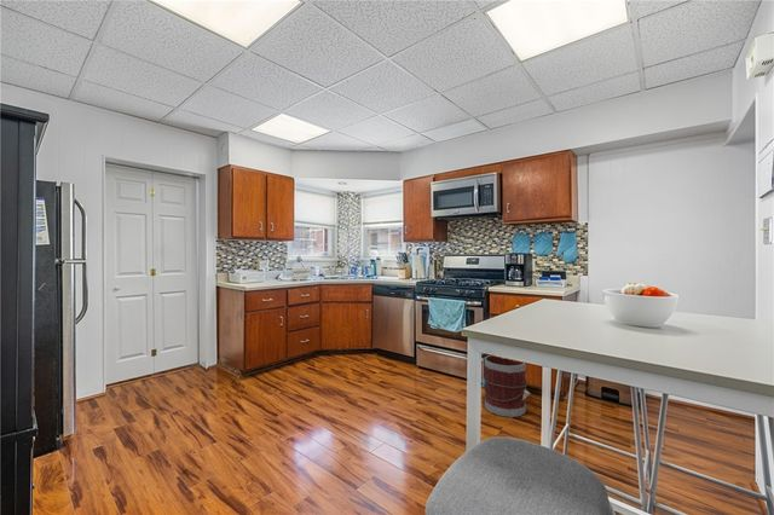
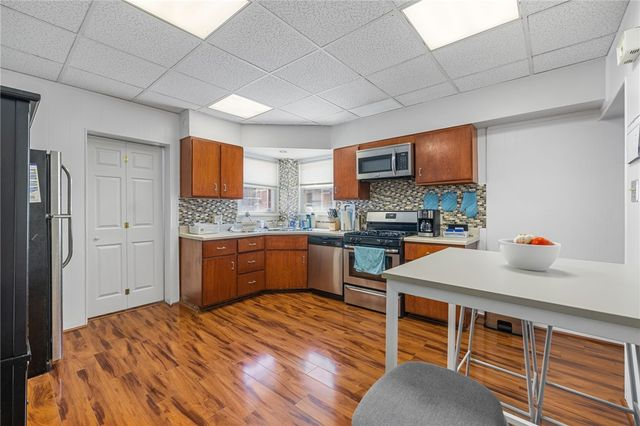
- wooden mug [481,354,531,418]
